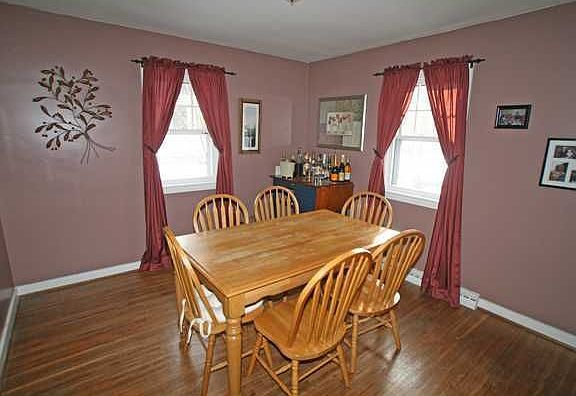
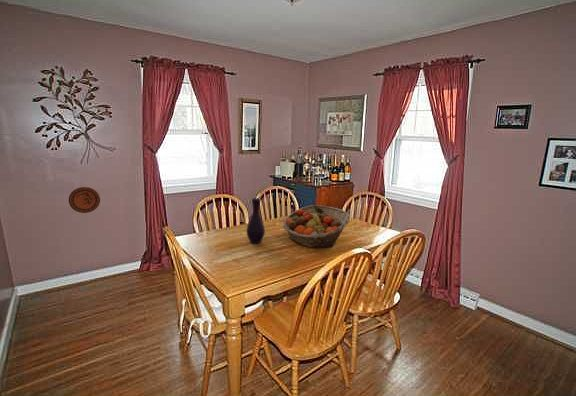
+ decorative plate [68,186,101,214]
+ vase [246,197,266,245]
+ fruit basket [282,204,351,249]
